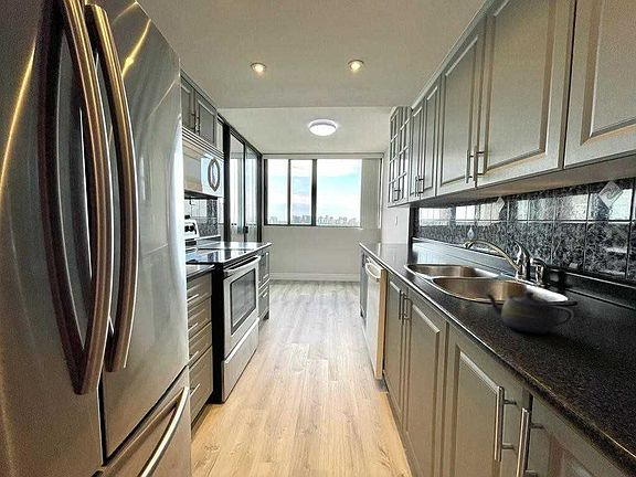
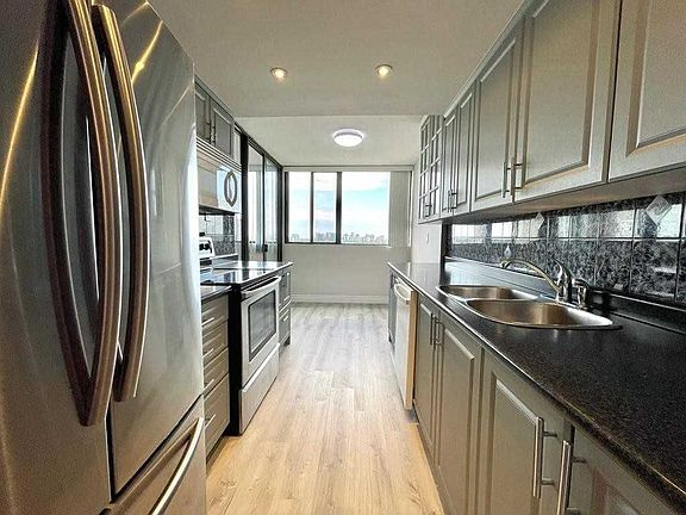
- teapot [484,290,574,335]
